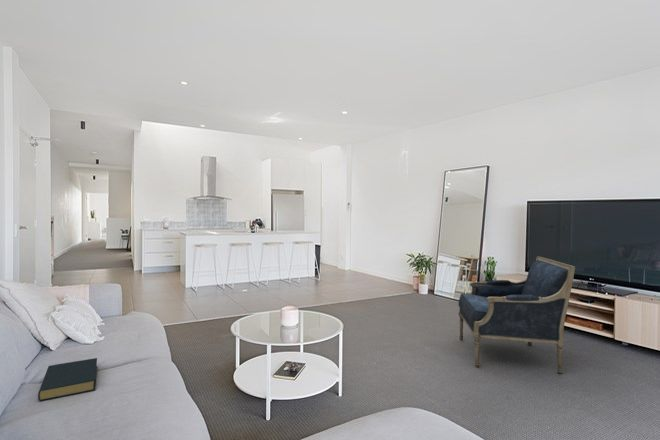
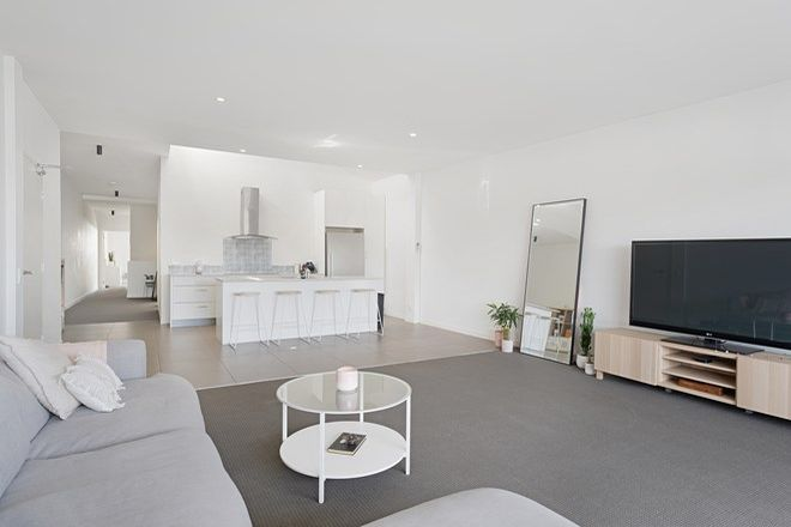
- armchair [458,255,576,375]
- hardback book [37,357,98,402]
